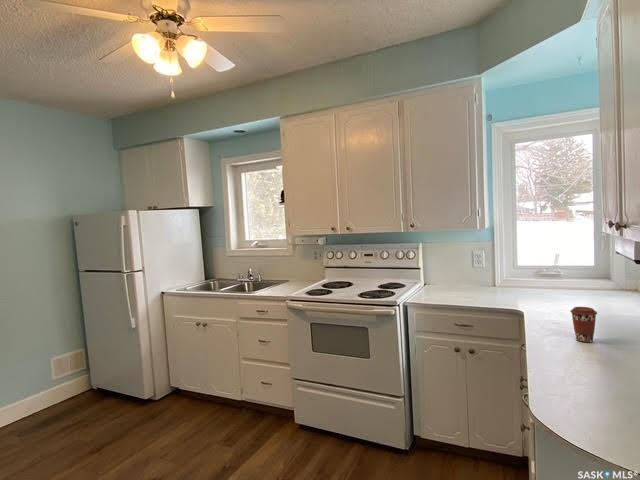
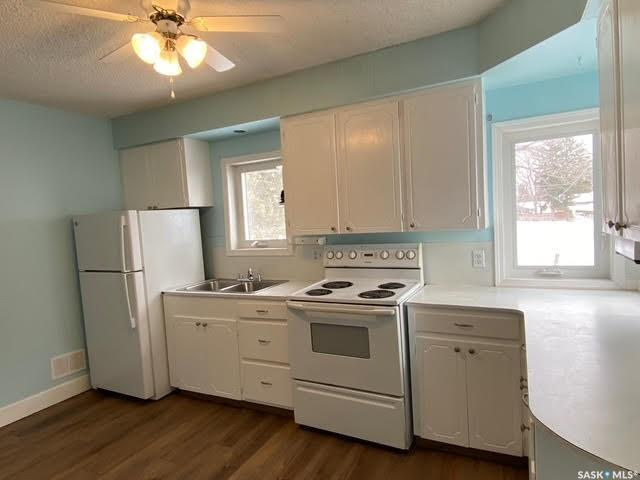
- coffee cup [569,306,598,343]
